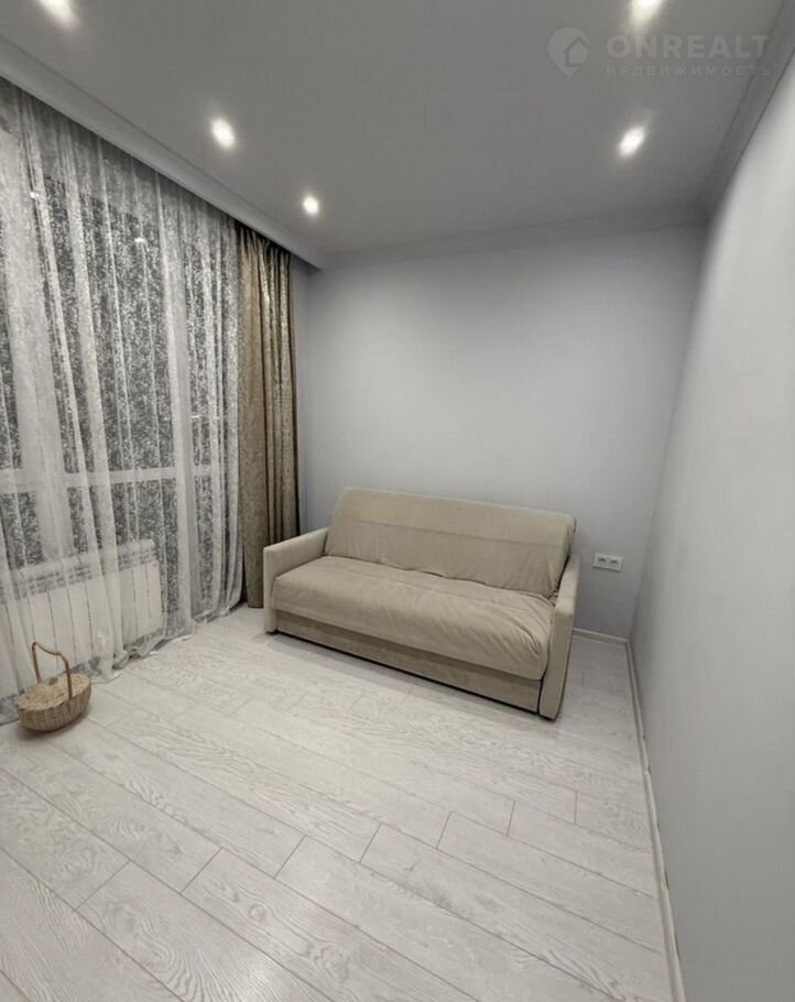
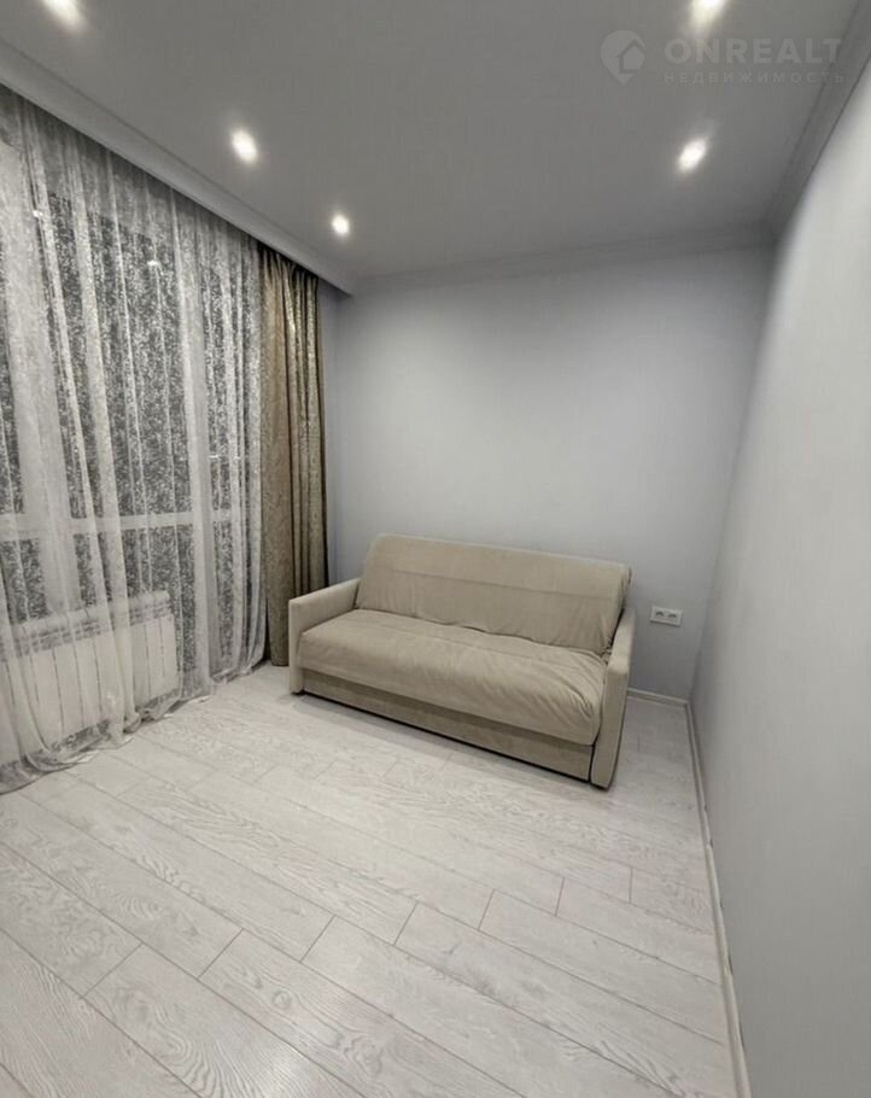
- basket [14,641,92,732]
